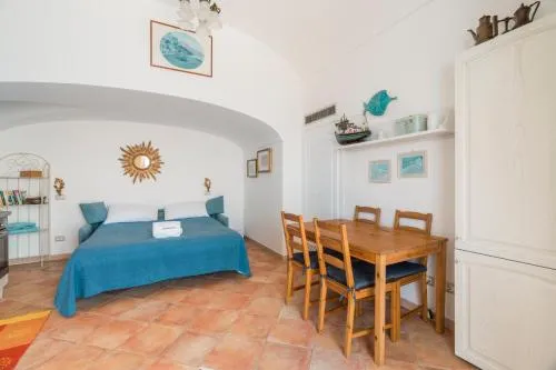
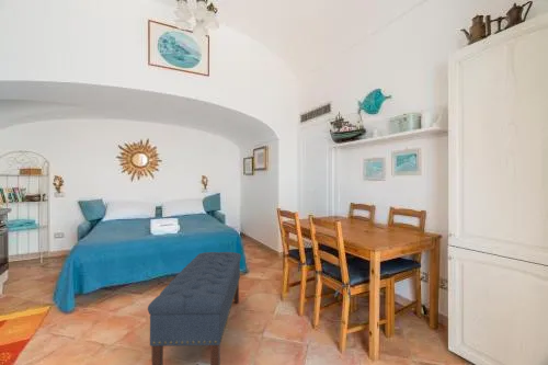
+ bench [147,251,242,365]
